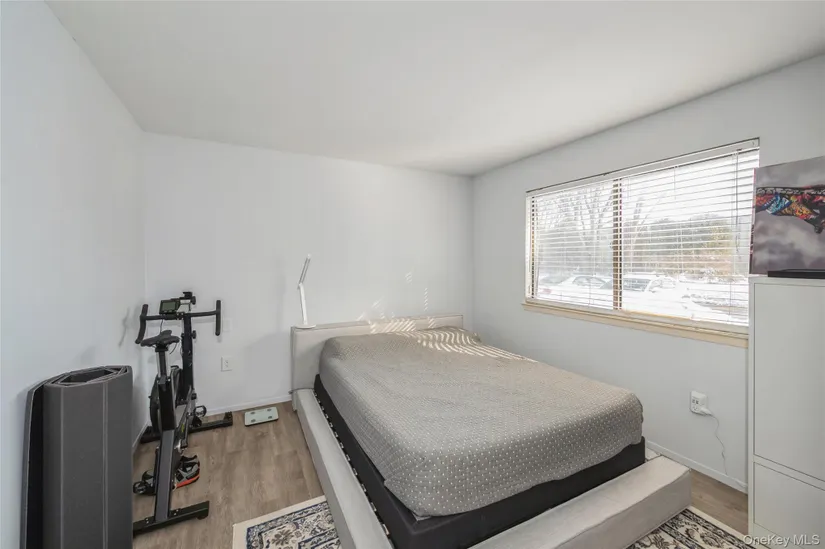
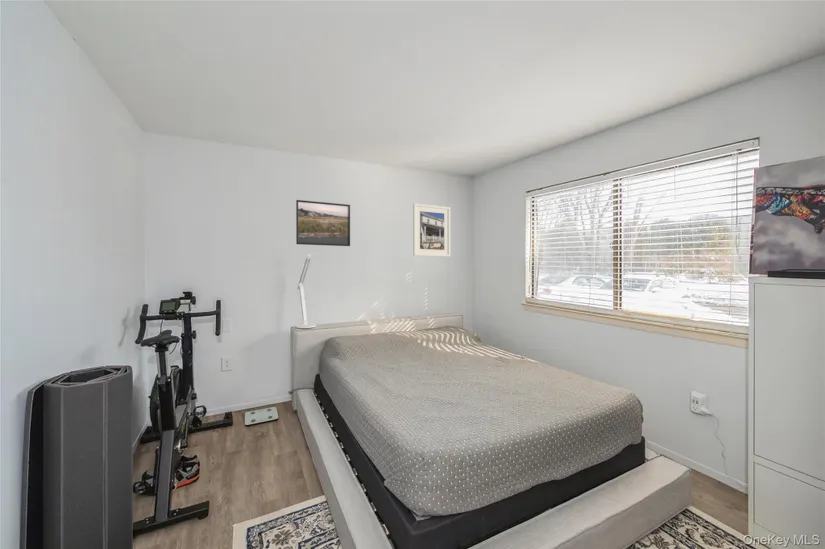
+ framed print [412,203,451,258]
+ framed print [295,199,351,247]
